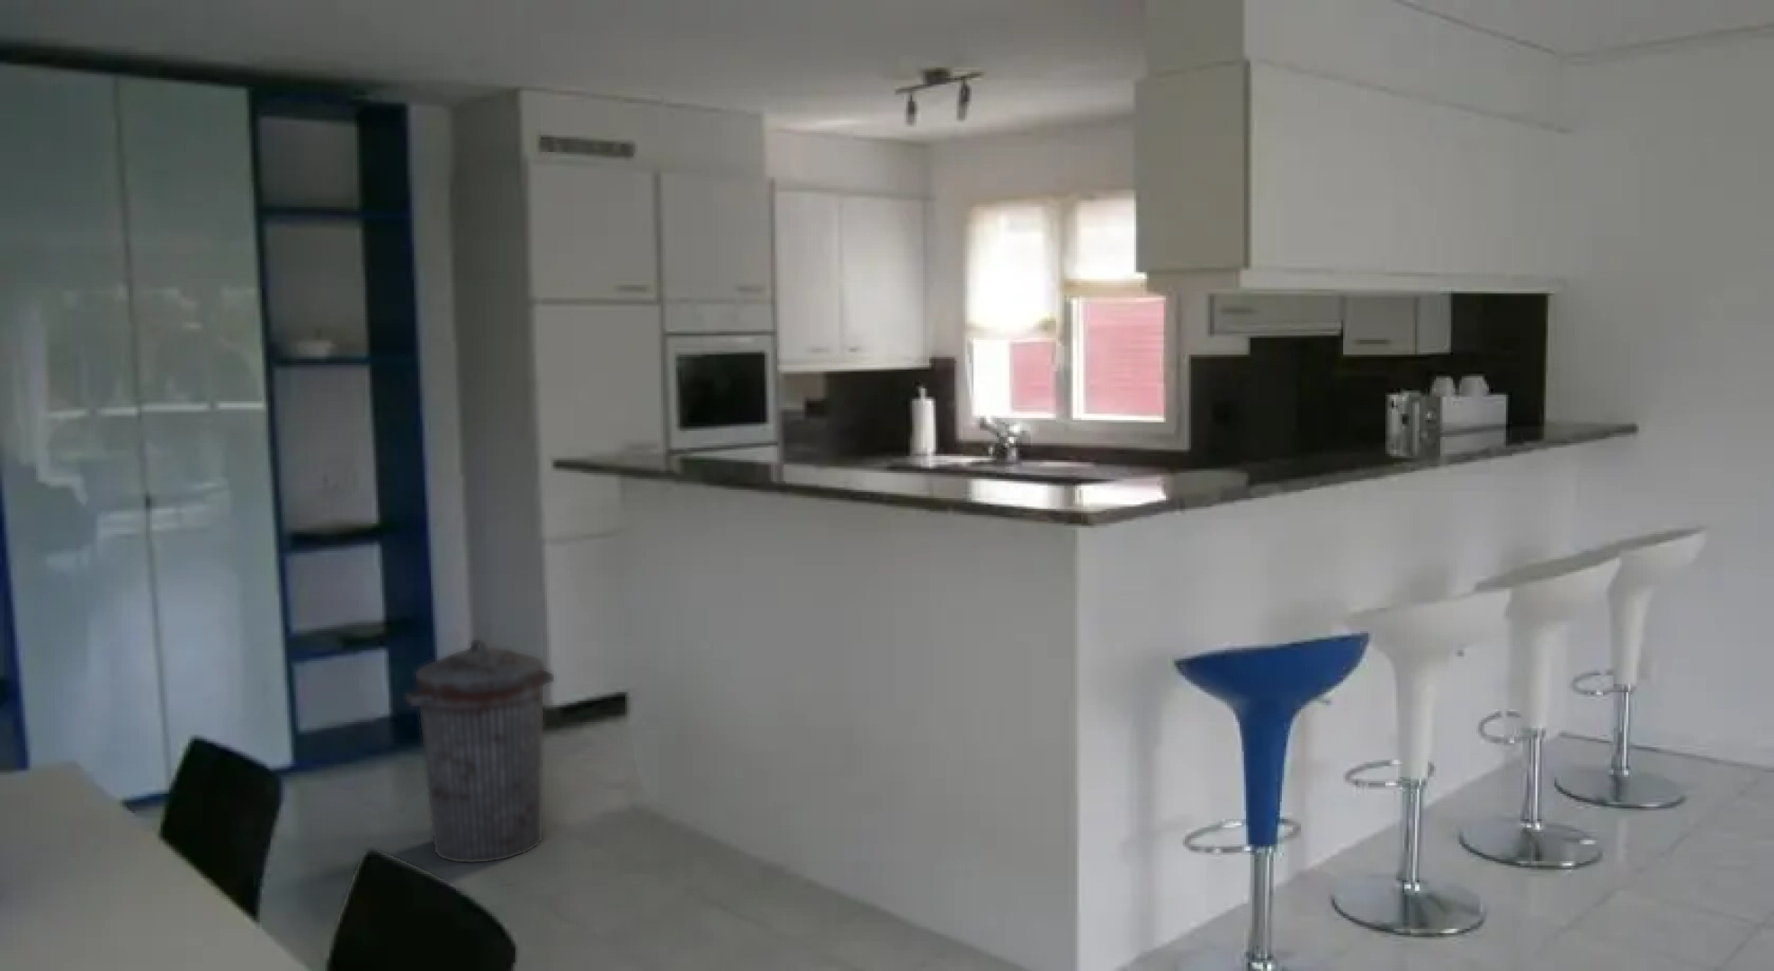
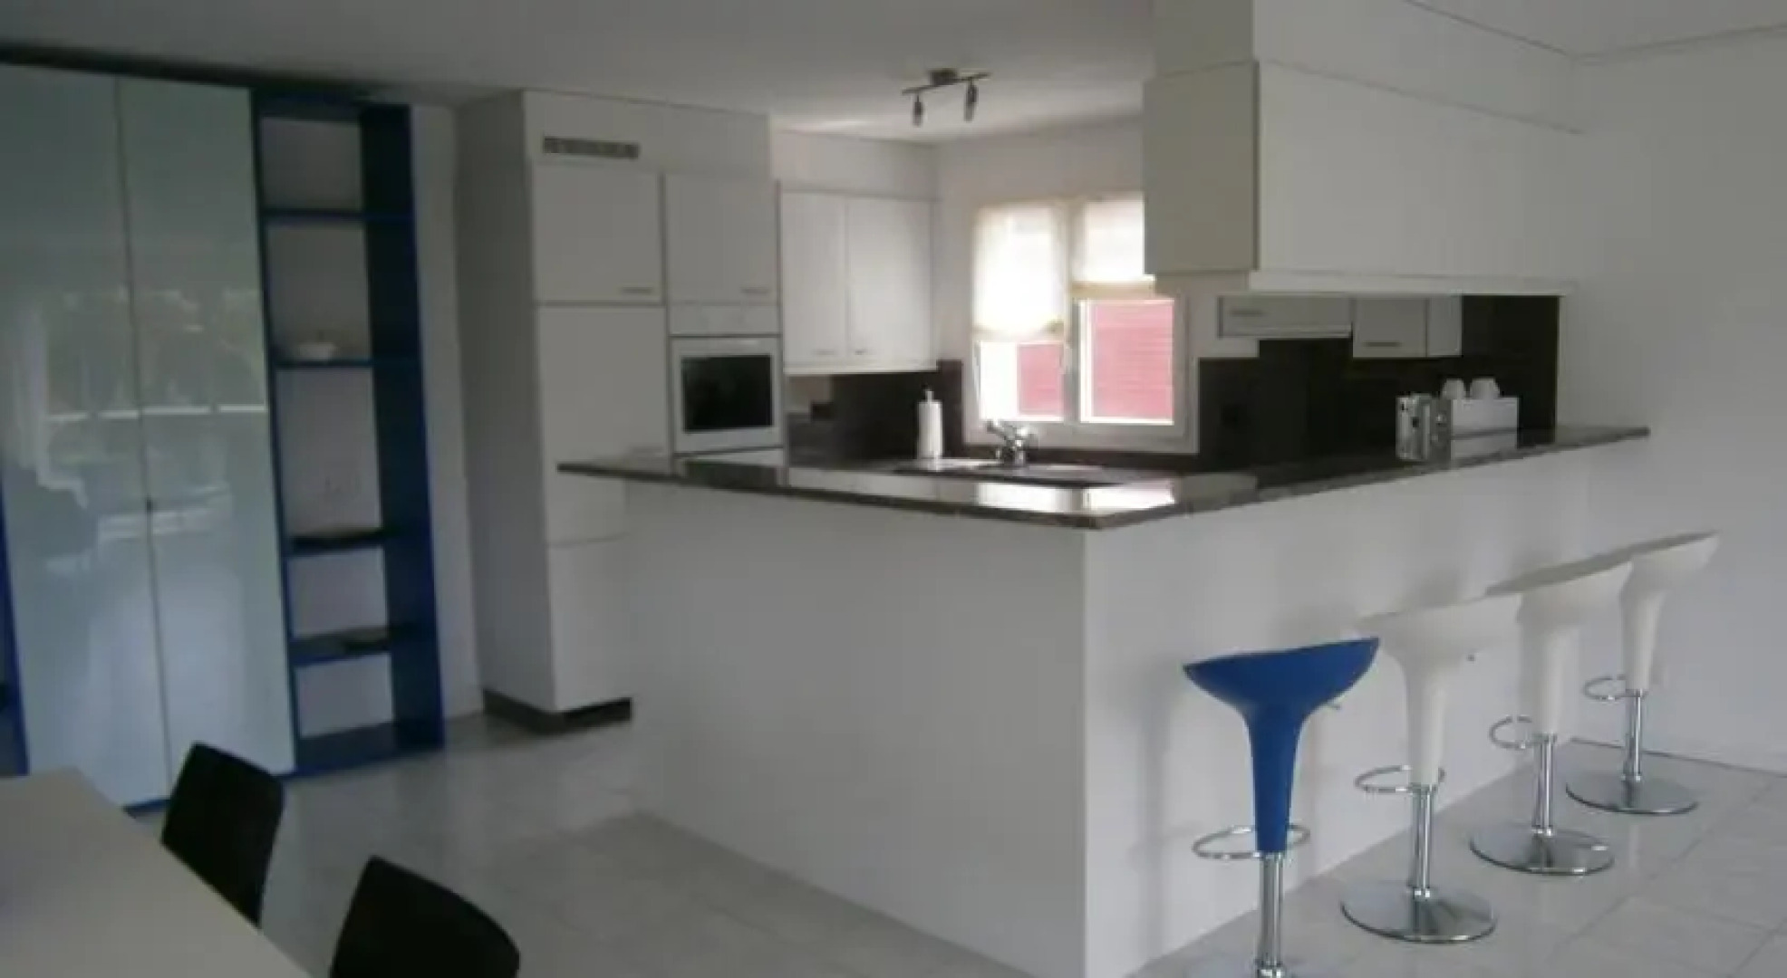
- trash can [404,639,555,865]
